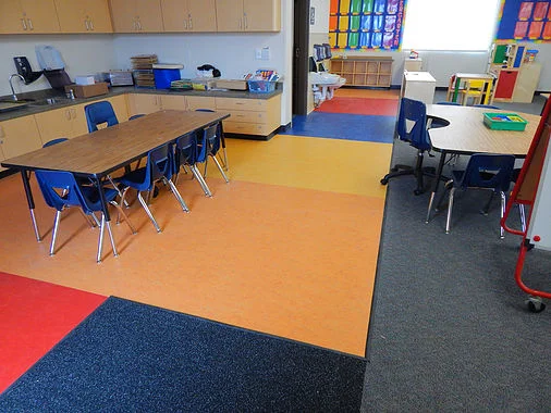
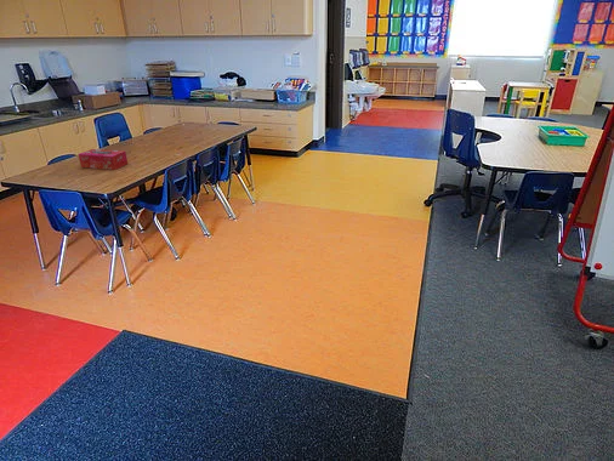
+ tissue box [76,148,129,171]
